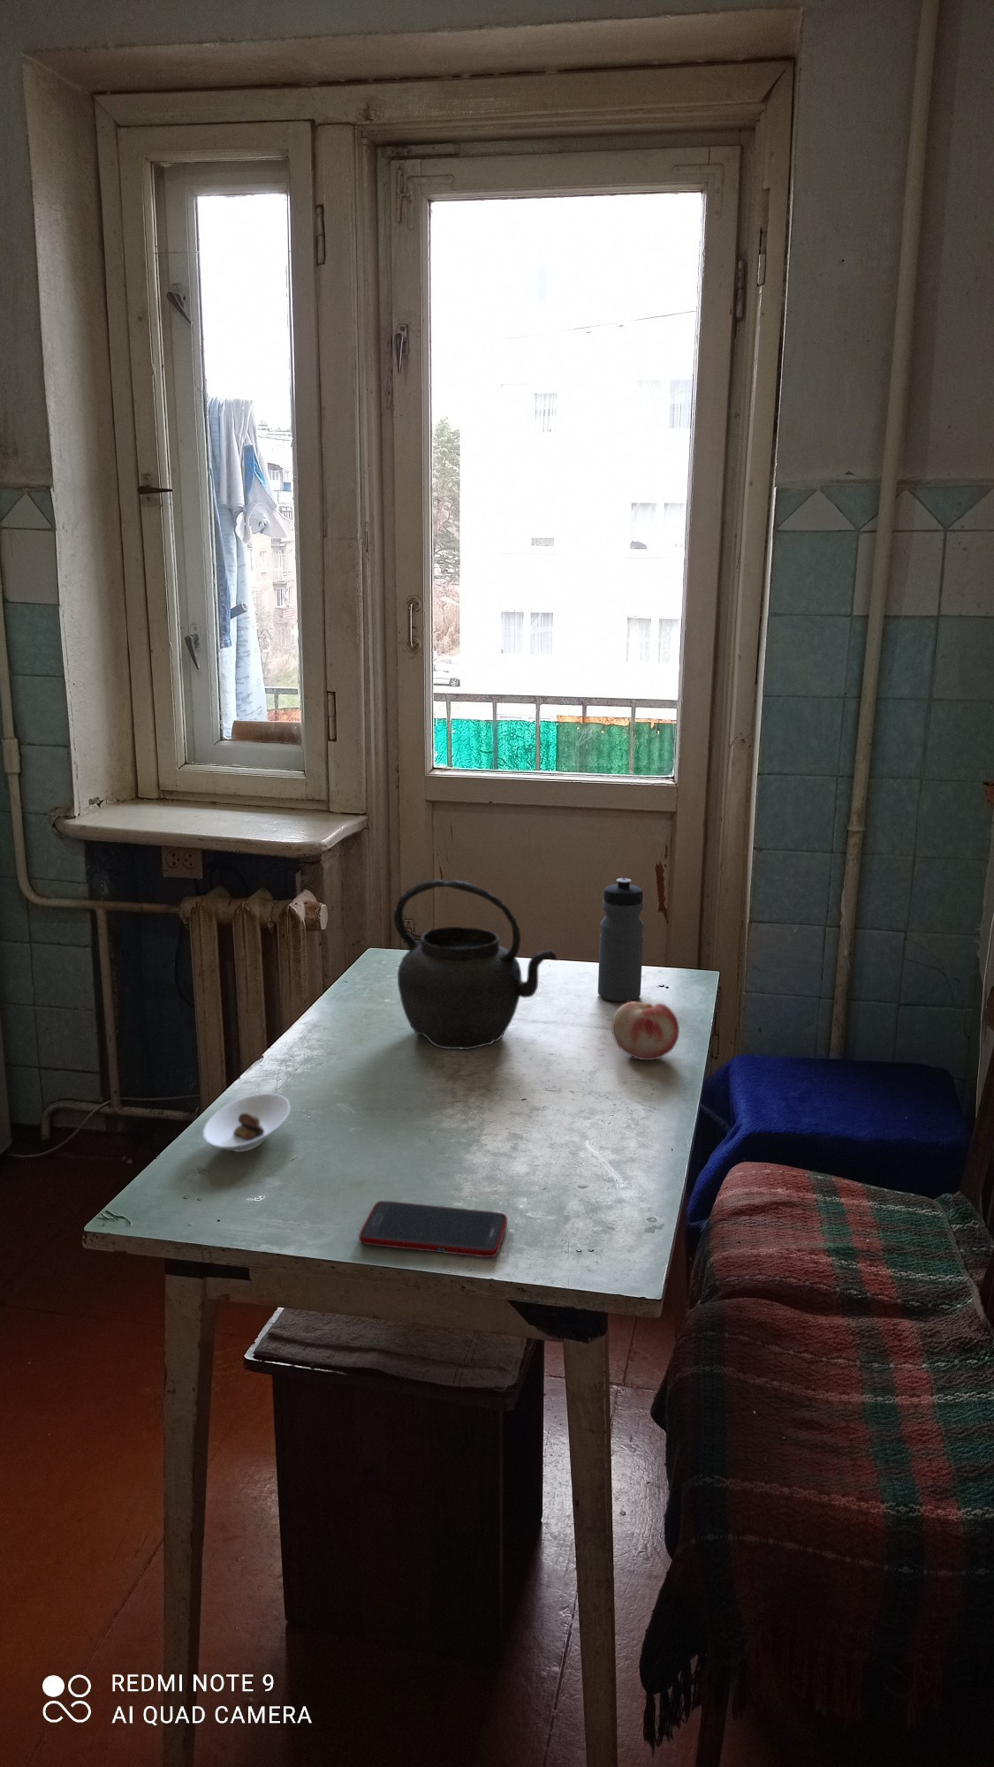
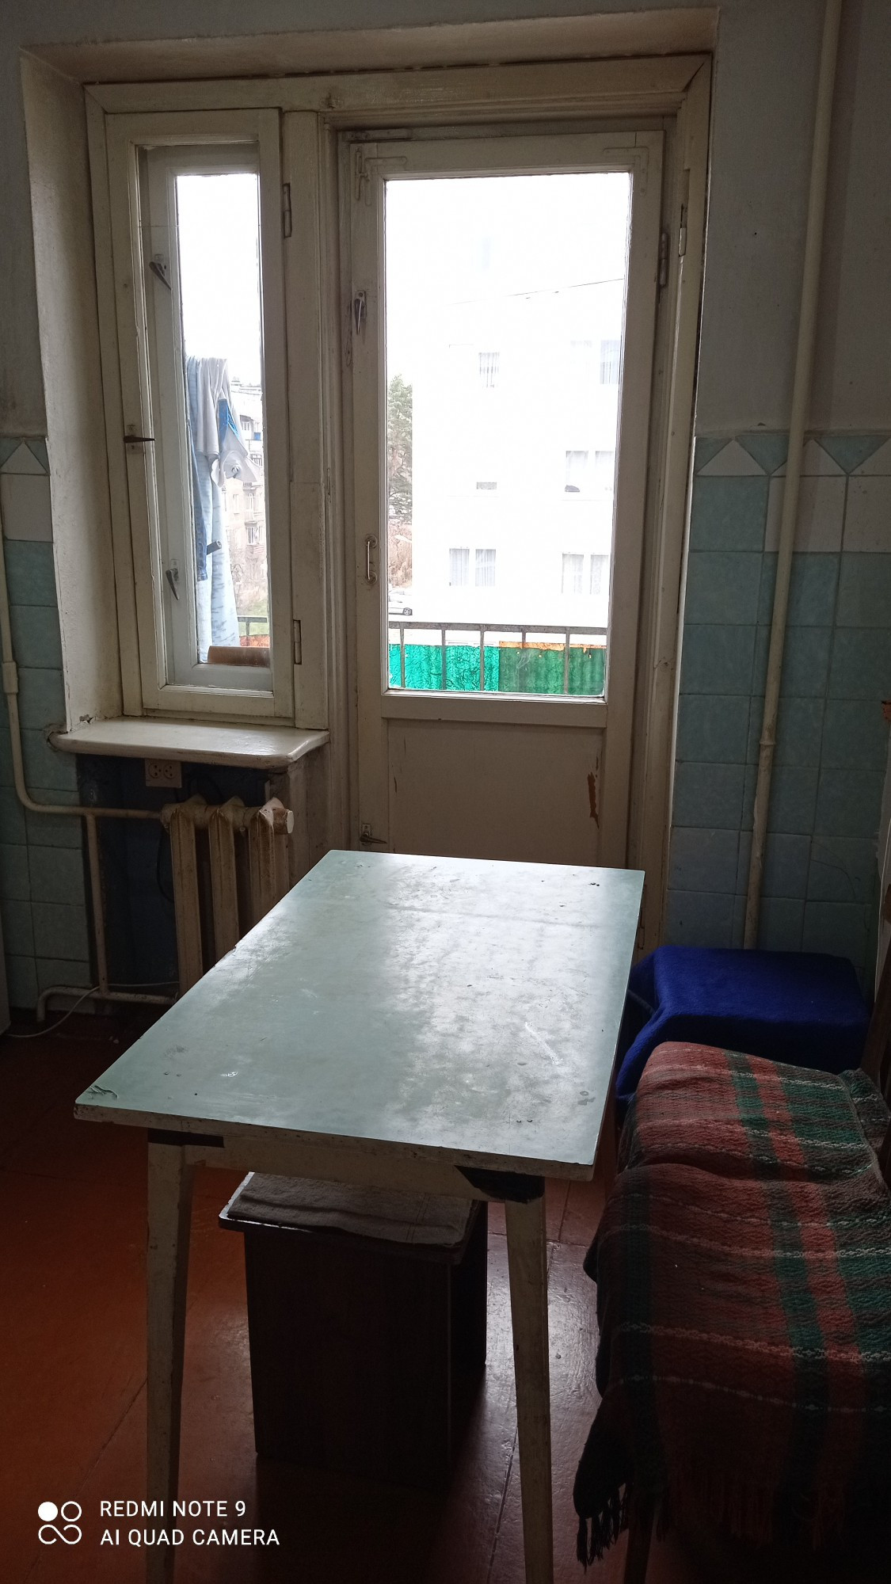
- cell phone [358,1200,509,1259]
- saucer [203,1092,291,1153]
- kettle [392,879,558,1051]
- water bottle [597,877,644,1002]
- fruit [610,1001,681,1061]
